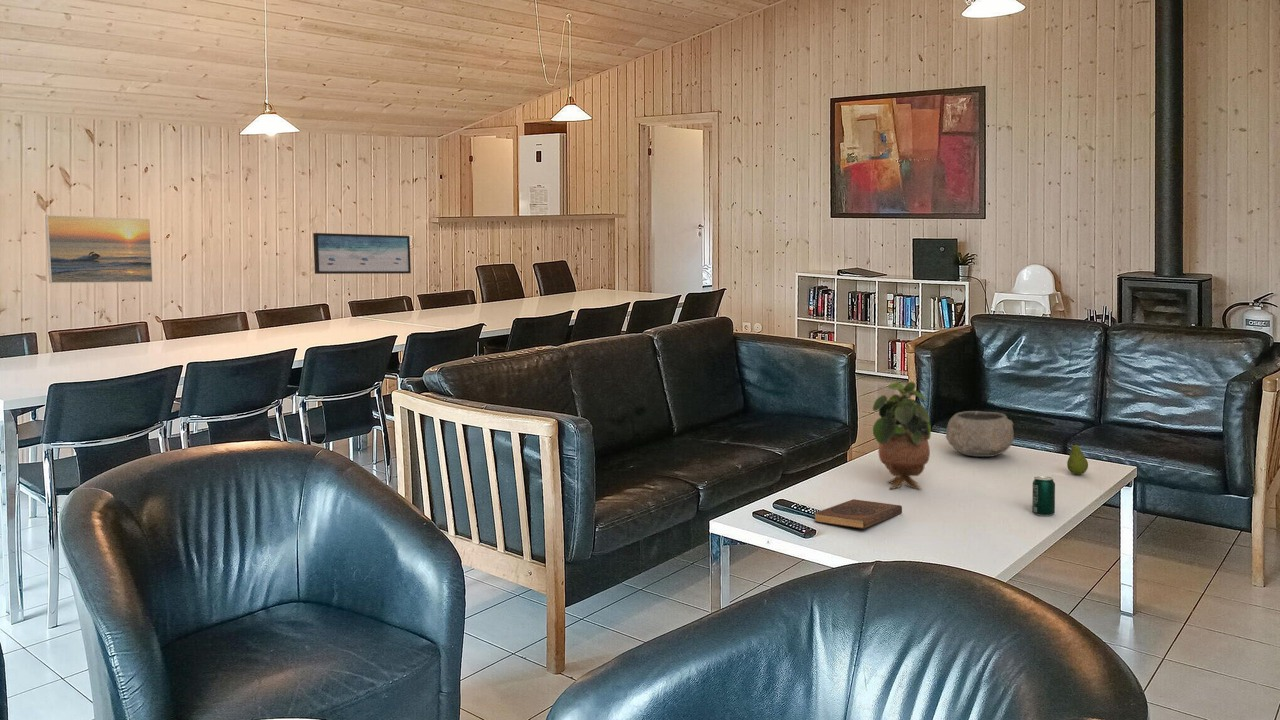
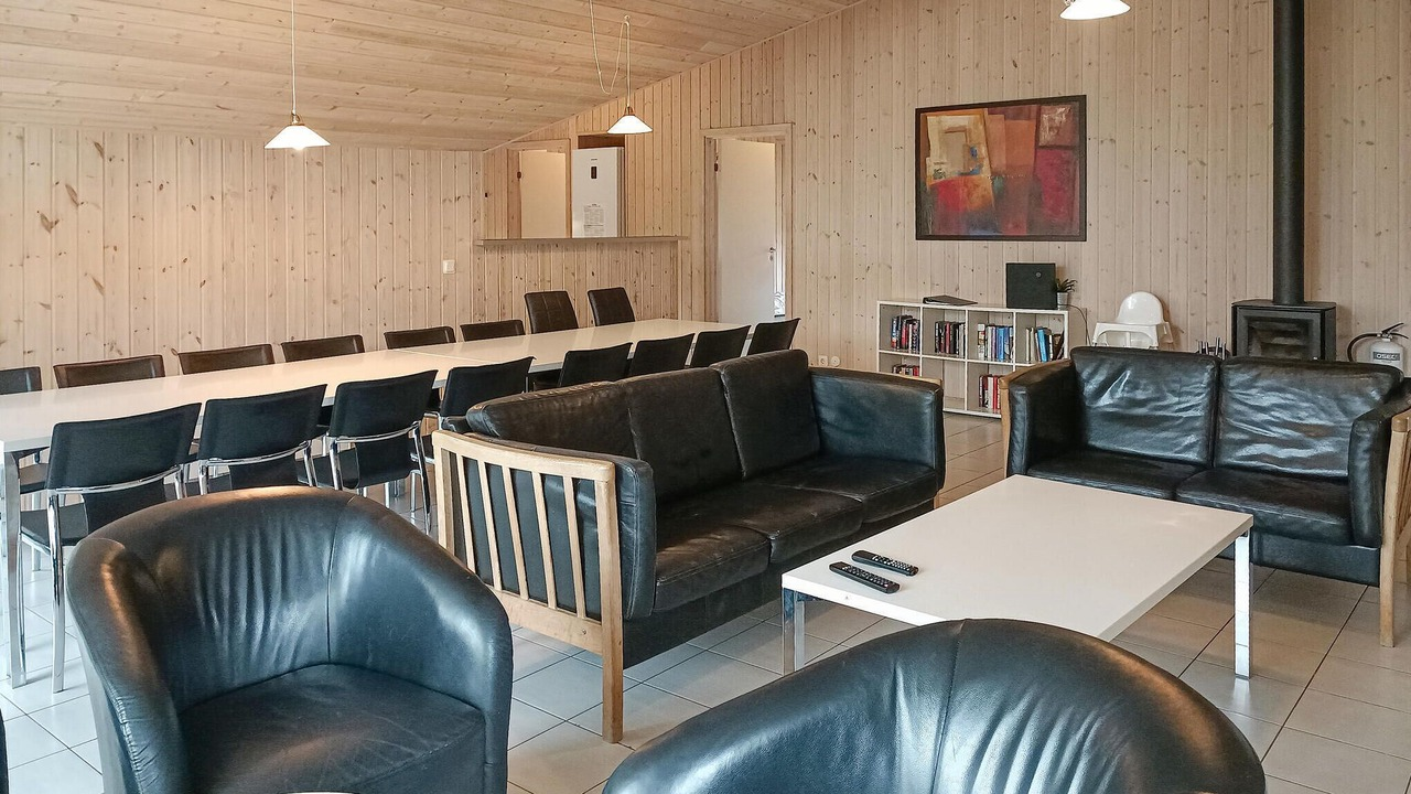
- beverage can [1031,475,1056,517]
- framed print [44,214,154,284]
- wall art [312,232,412,275]
- book [813,498,903,530]
- bowl [945,410,1015,458]
- potted plant [872,381,932,490]
- fruit [1066,441,1089,476]
